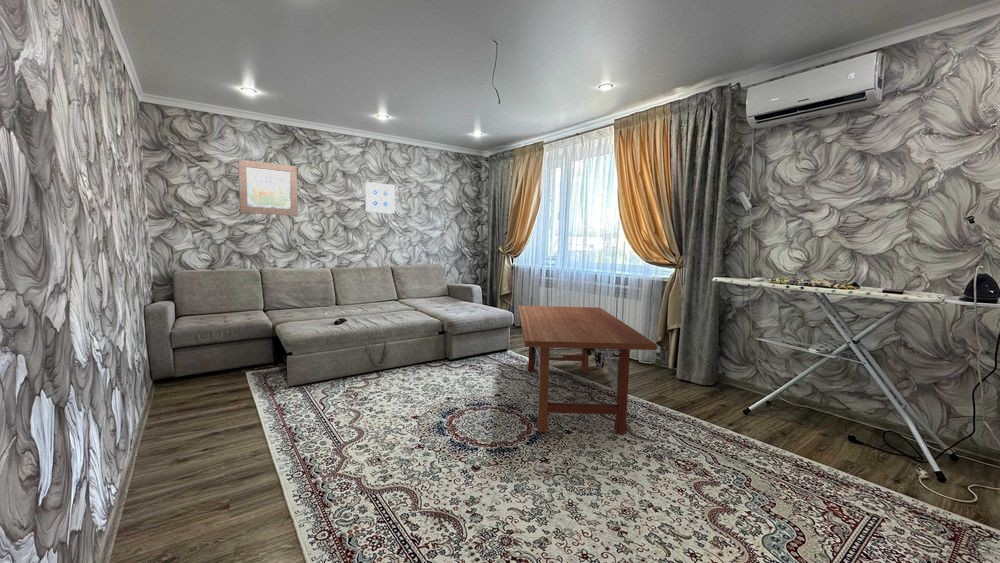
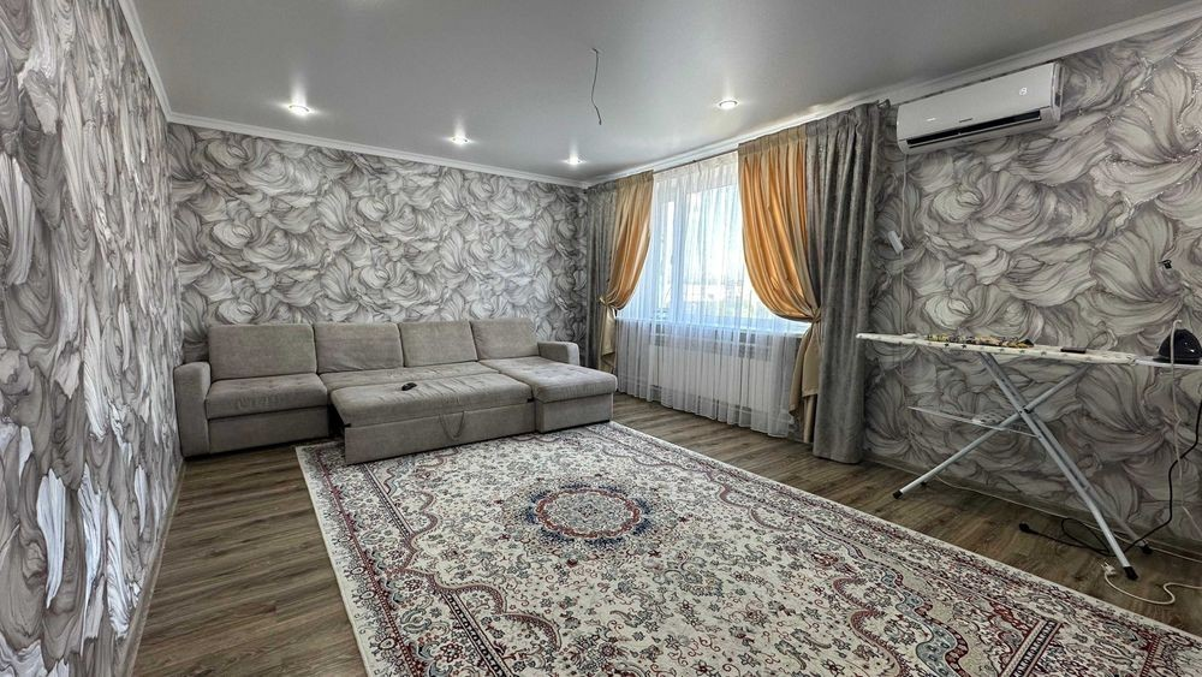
- coffee table [517,305,658,435]
- wall art [364,181,395,215]
- wall art [237,158,299,217]
